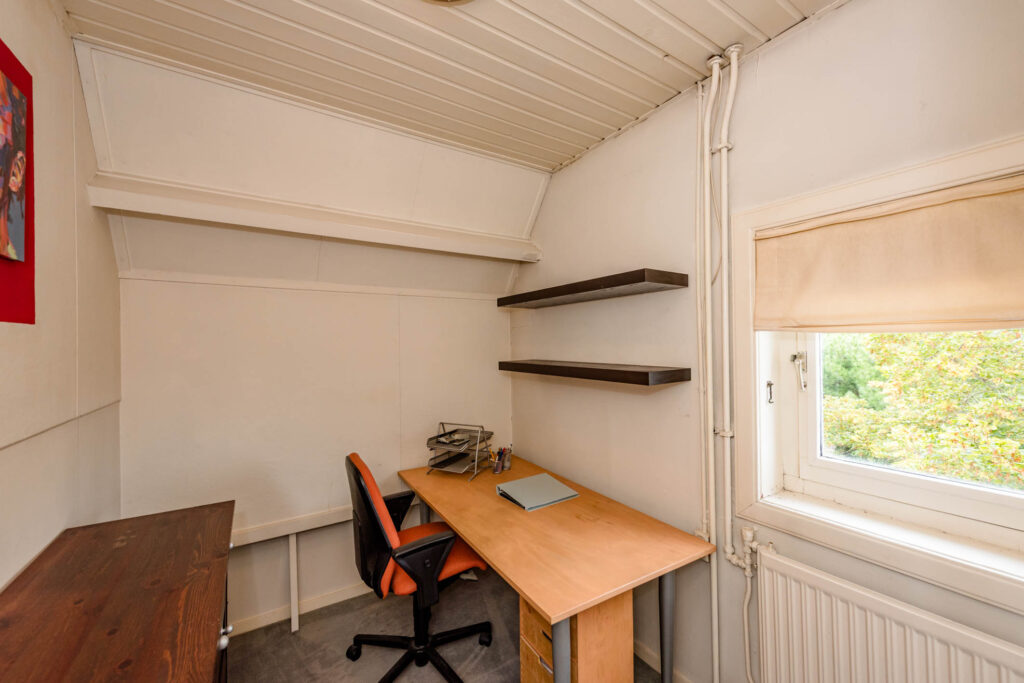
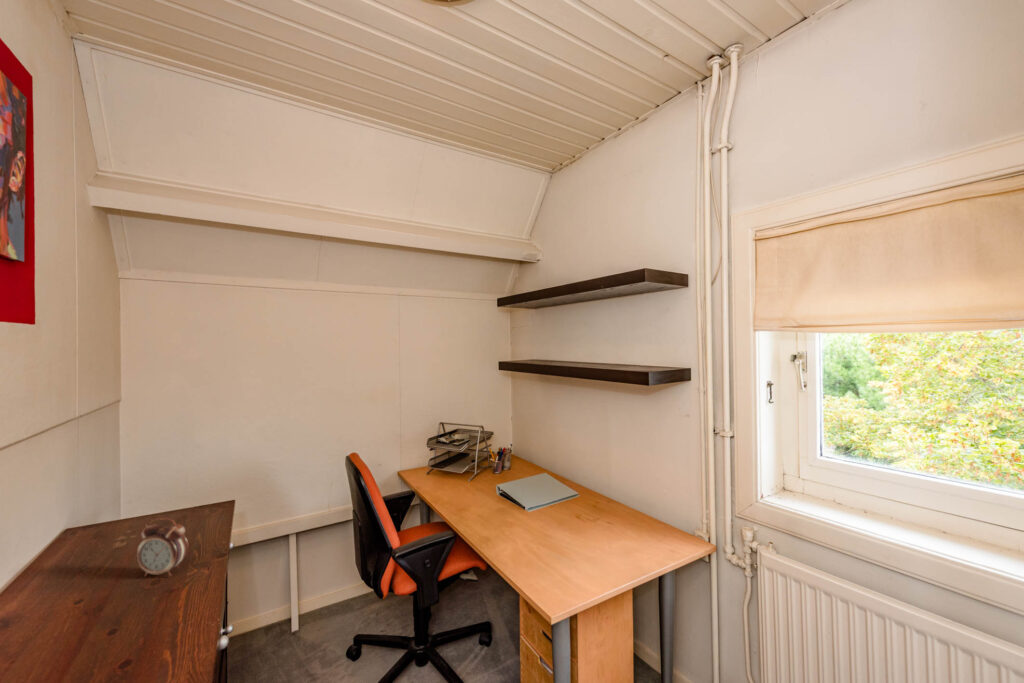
+ alarm clock [135,517,189,577]
